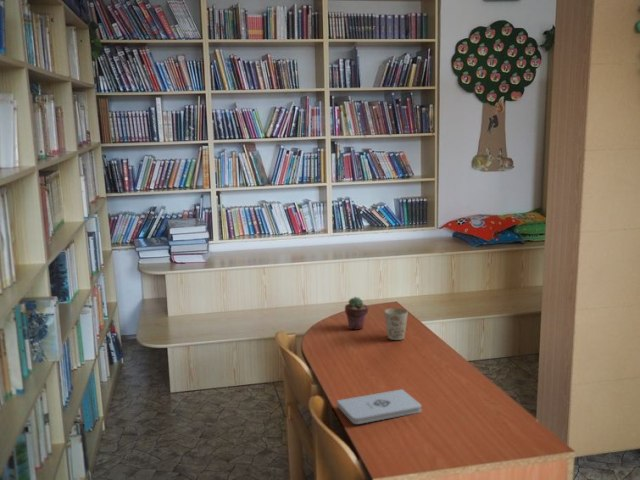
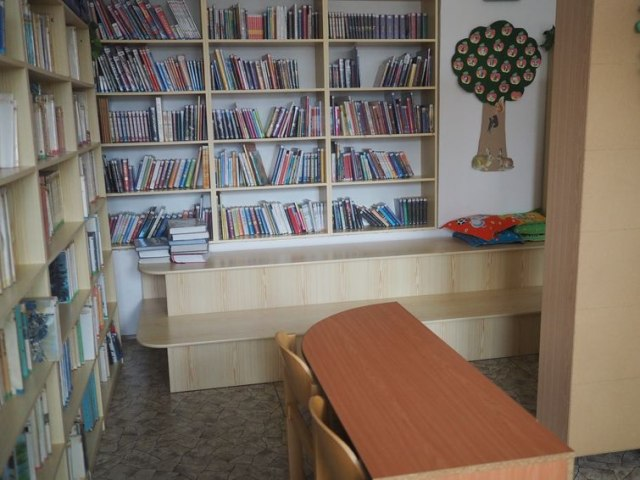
- potted succulent [344,296,370,331]
- notepad [336,388,422,425]
- mug [384,307,409,341]
